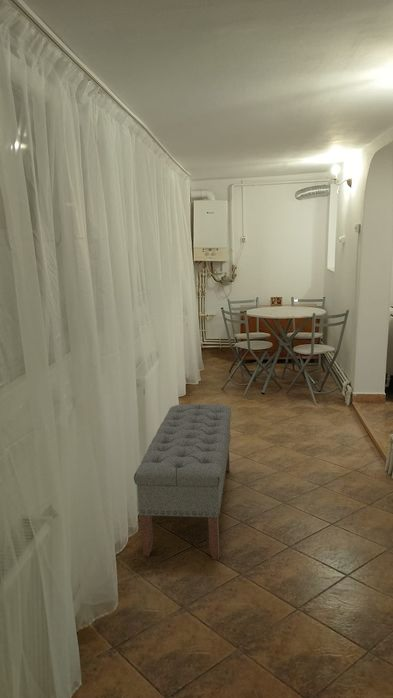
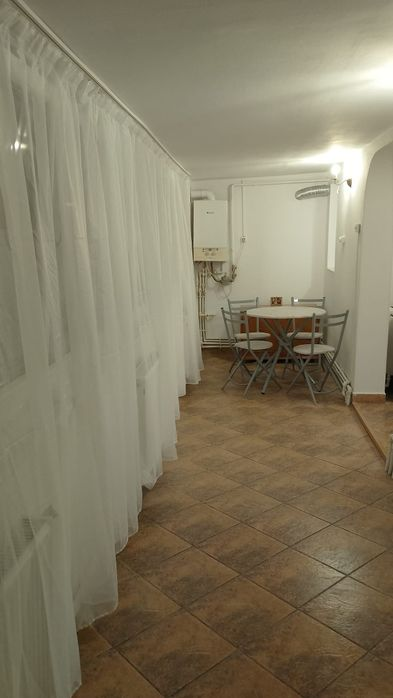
- bench [133,403,232,561]
